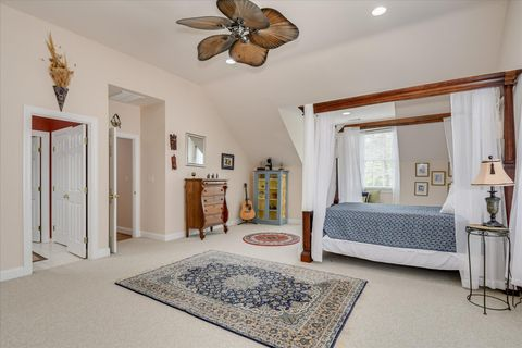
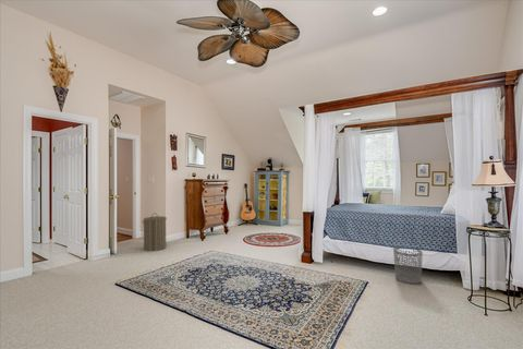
+ laundry hamper [143,212,168,252]
+ waste bin [392,245,423,285]
